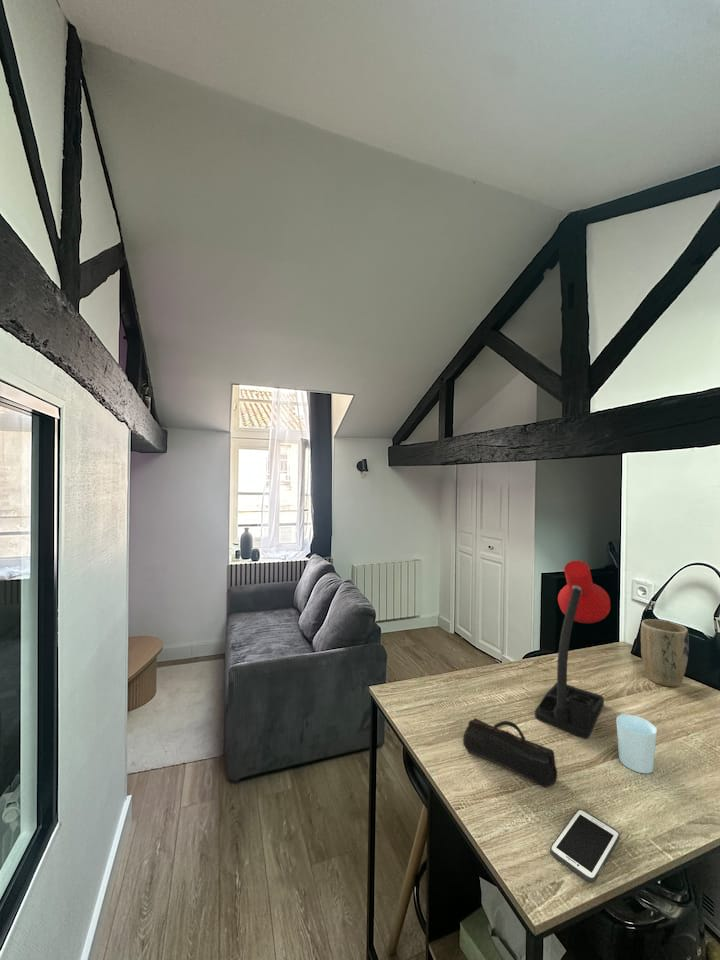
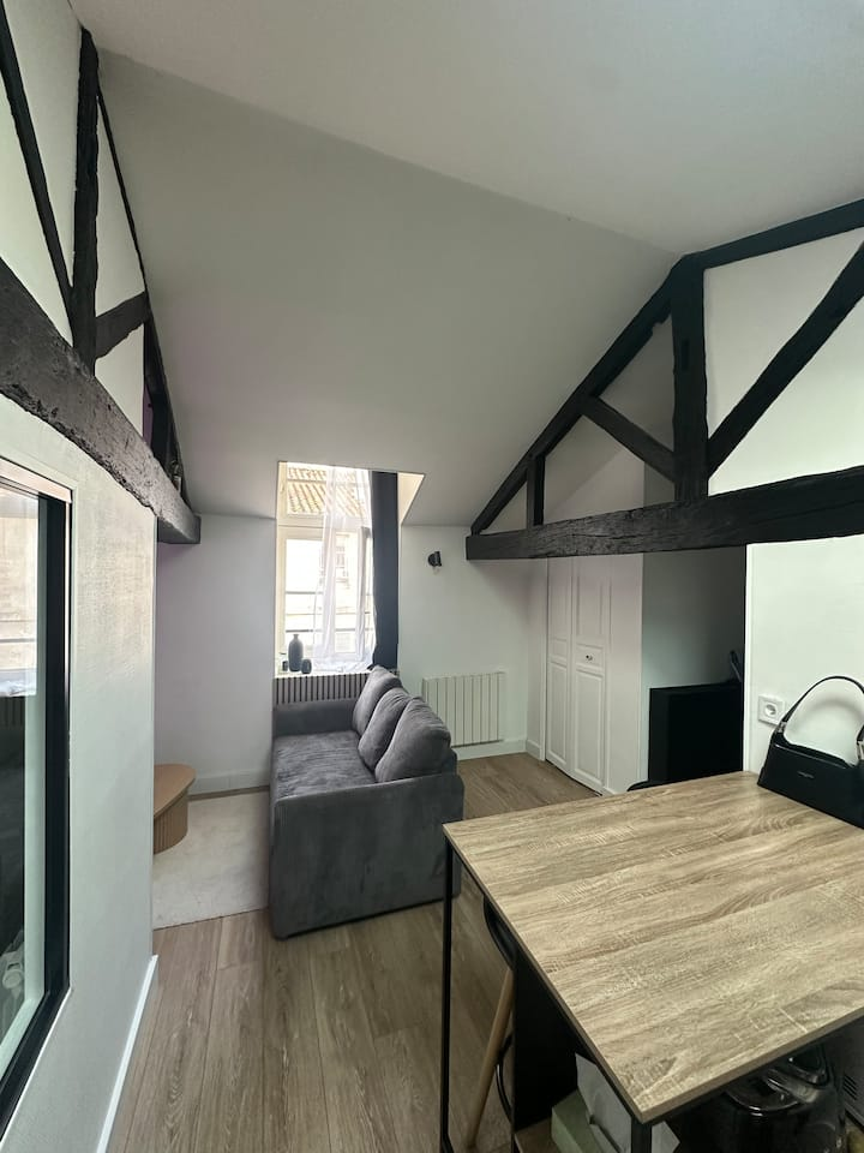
- pencil case [462,717,558,789]
- plant pot [640,618,690,688]
- cup [615,713,658,774]
- desk lamp [534,560,611,740]
- cell phone [549,808,621,884]
